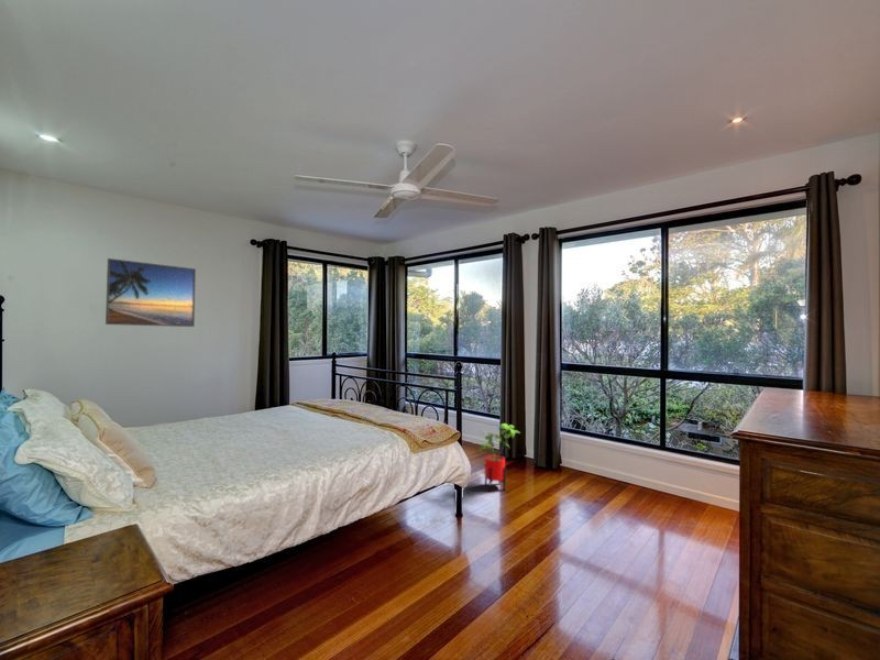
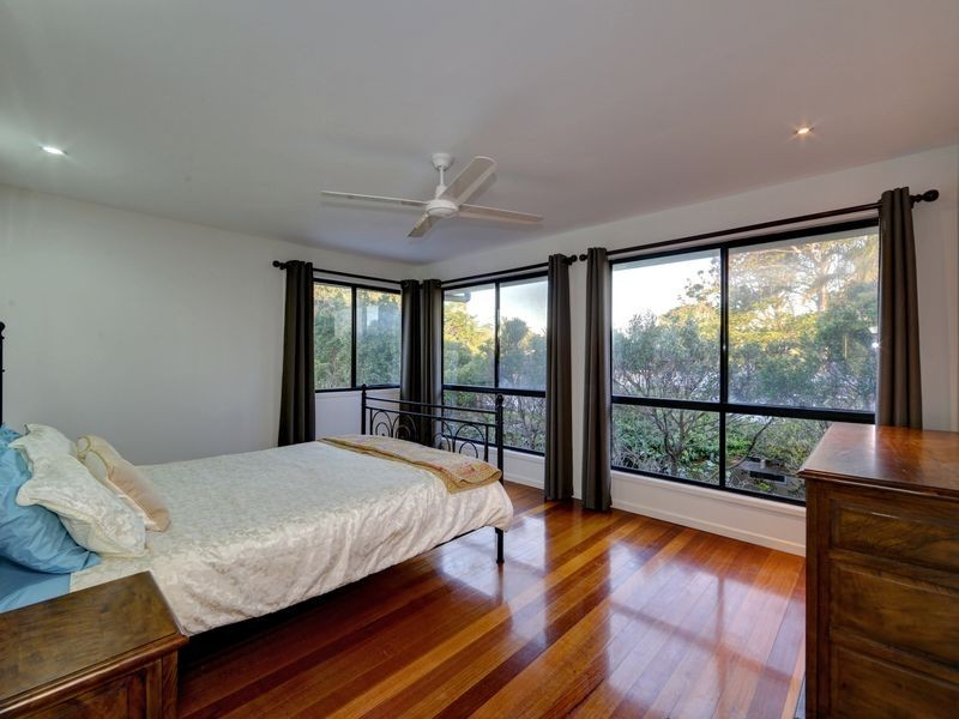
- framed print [105,257,197,328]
- house plant [479,422,521,492]
